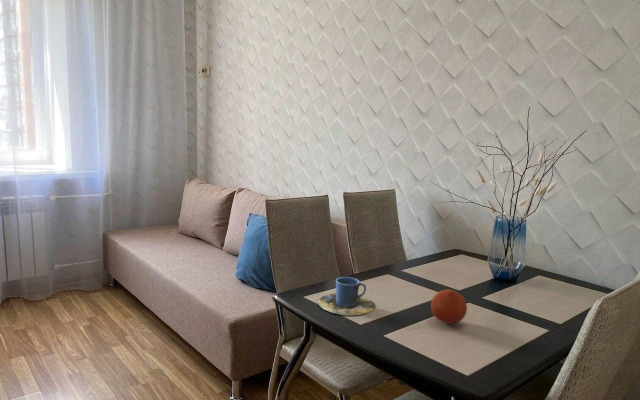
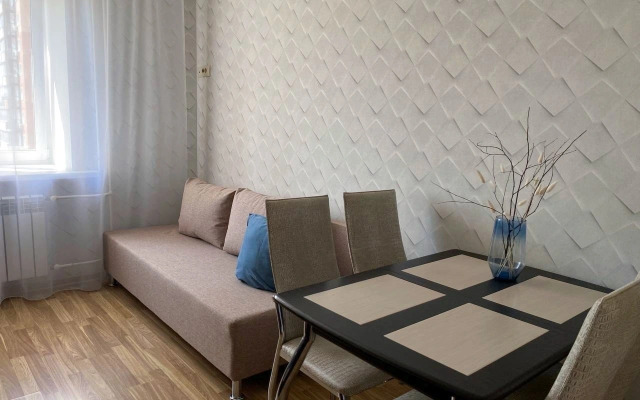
- fruit [430,288,468,324]
- cup [318,276,376,316]
